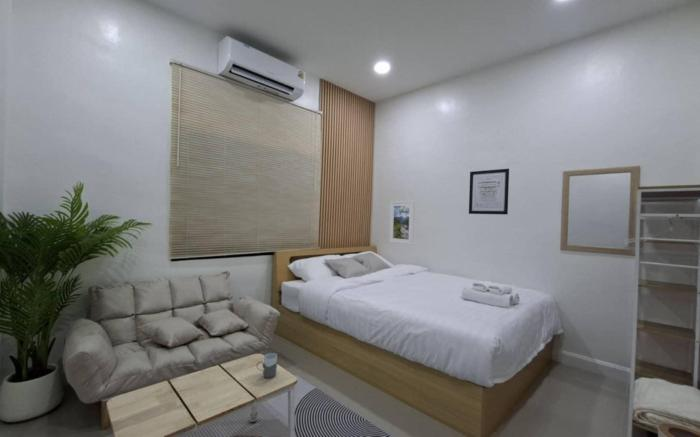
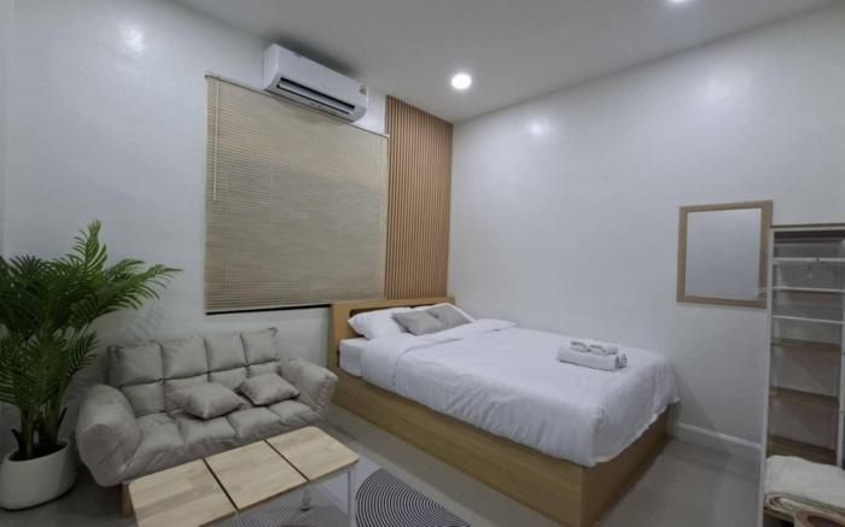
- mug [256,352,278,380]
- wall art [468,168,510,215]
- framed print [388,200,415,246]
